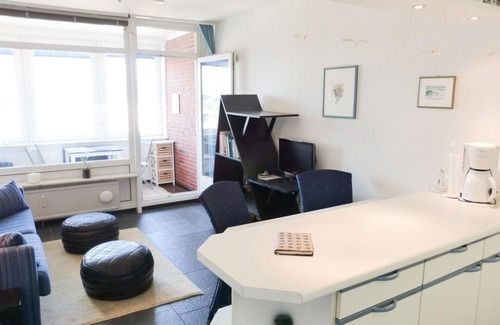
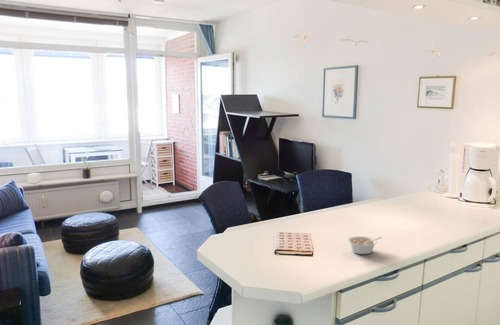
+ legume [347,235,383,255]
